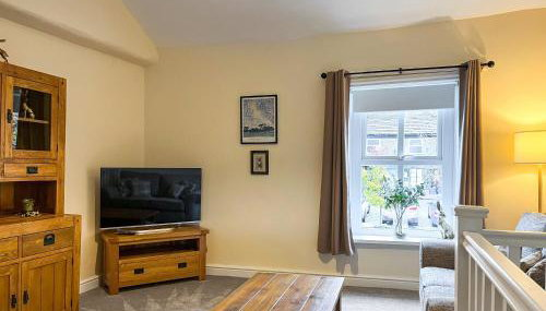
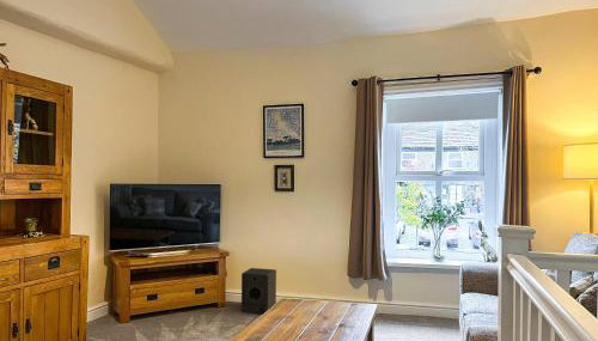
+ studio monitor [240,267,277,316]
